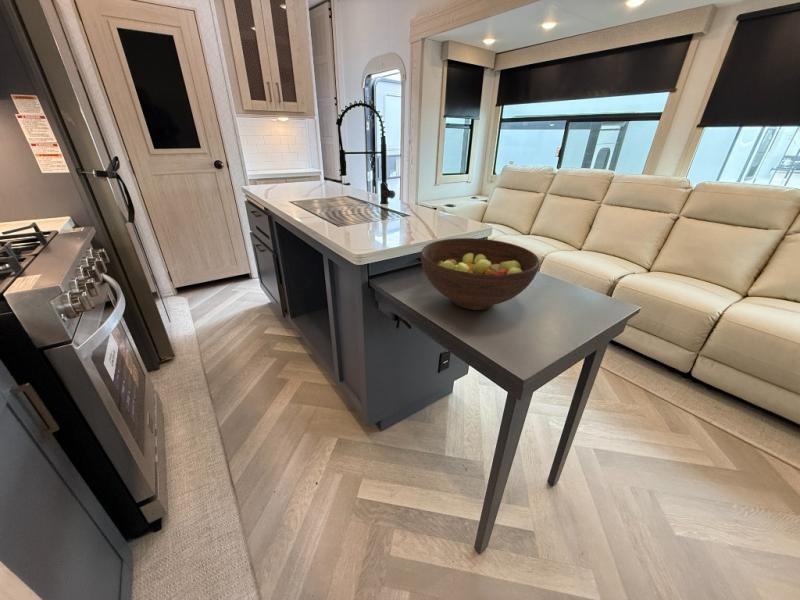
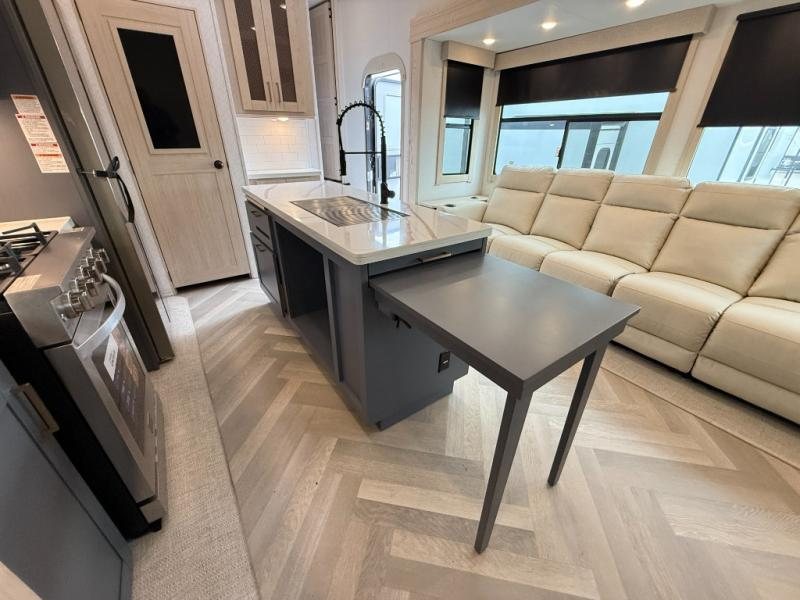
- fruit bowl [420,237,541,311]
